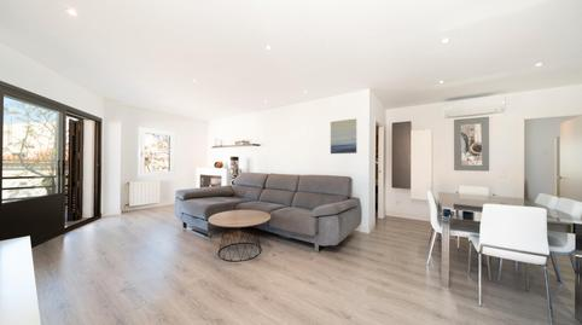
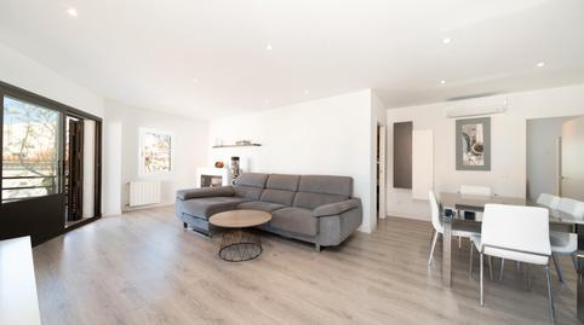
- wall art [330,117,357,155]
